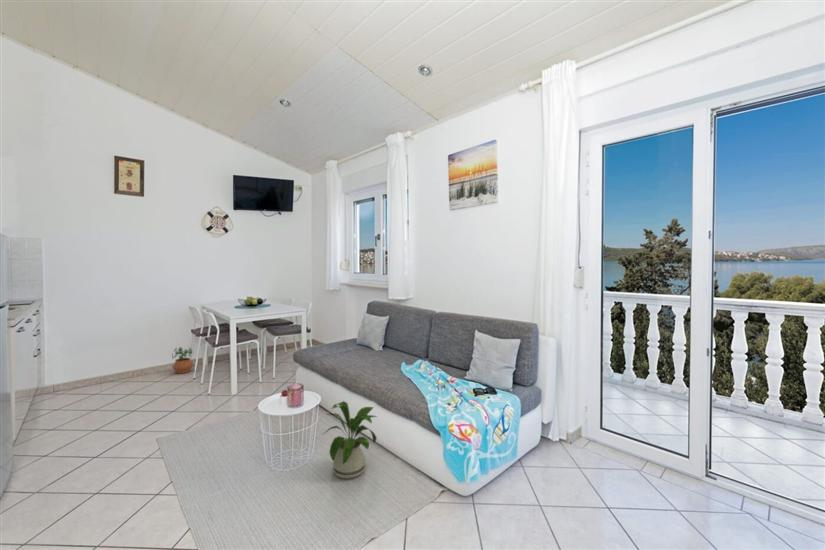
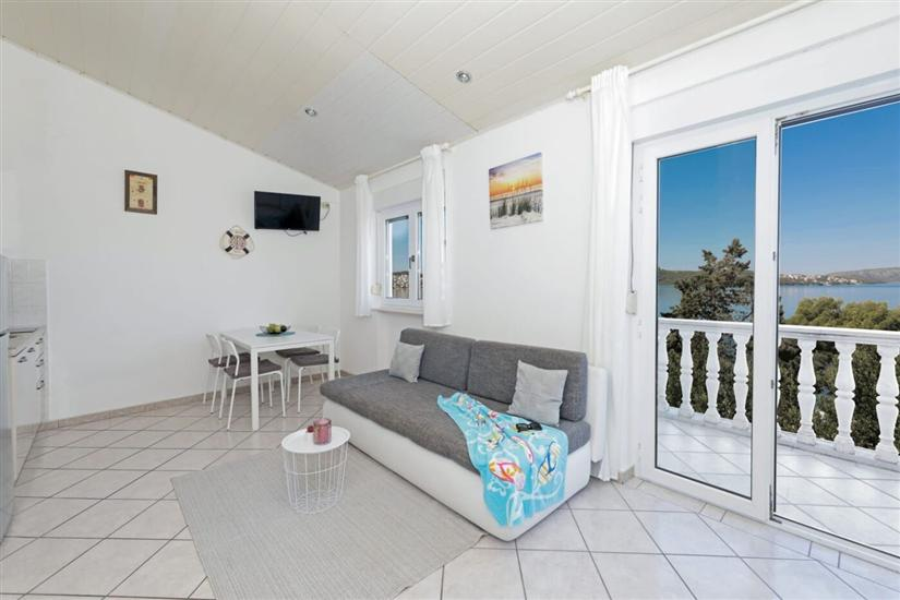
- house plant [321,400,379,480]
- potted plant [171,346,195,375]
